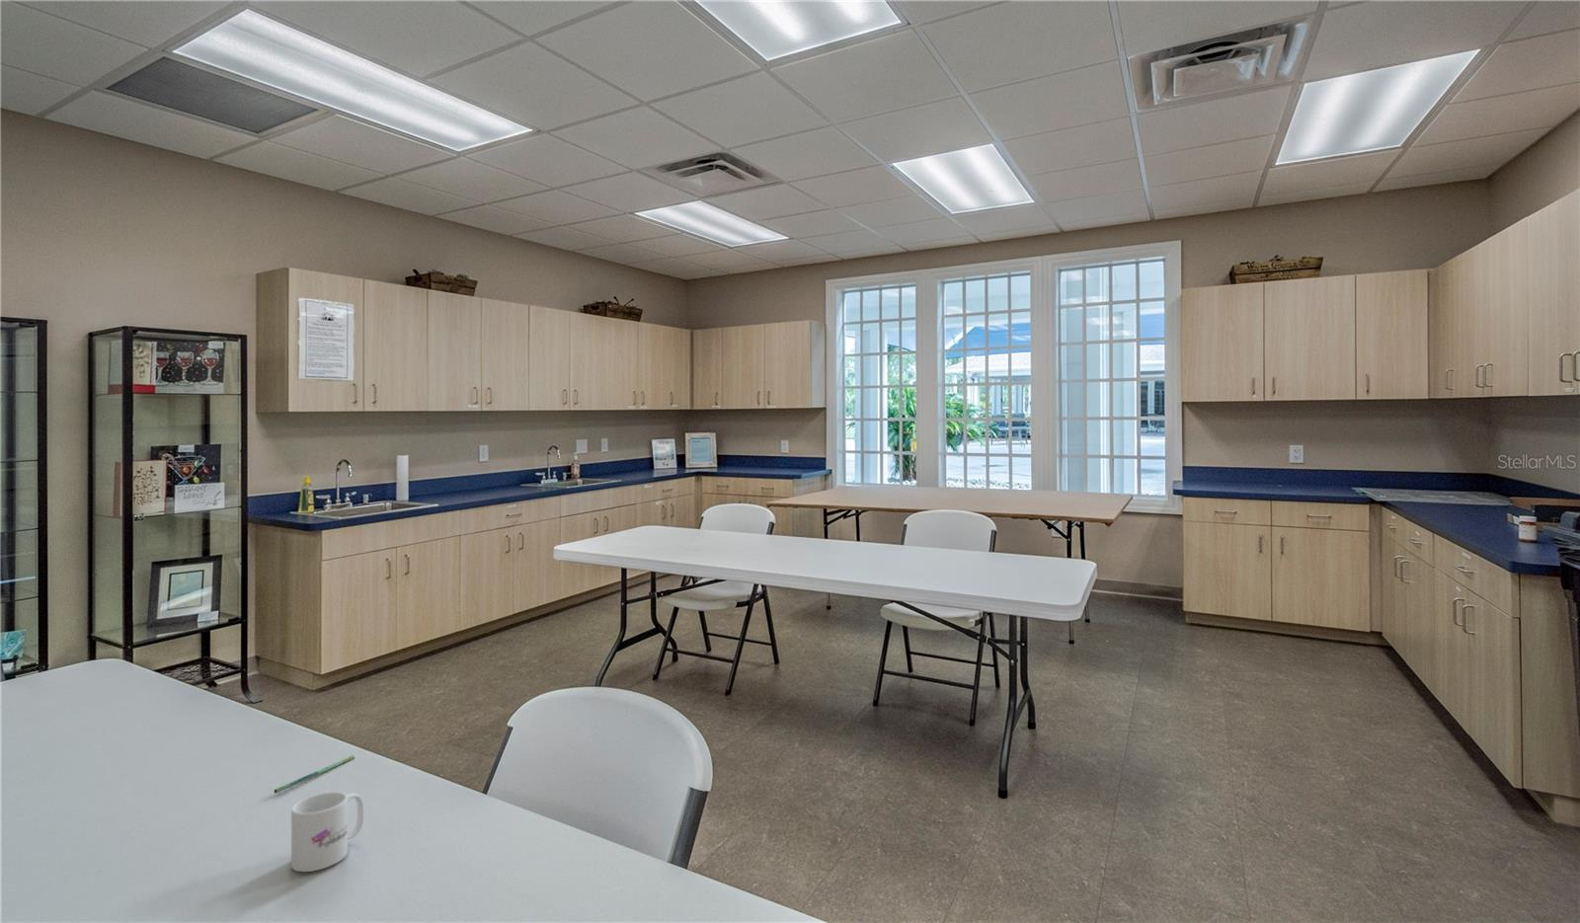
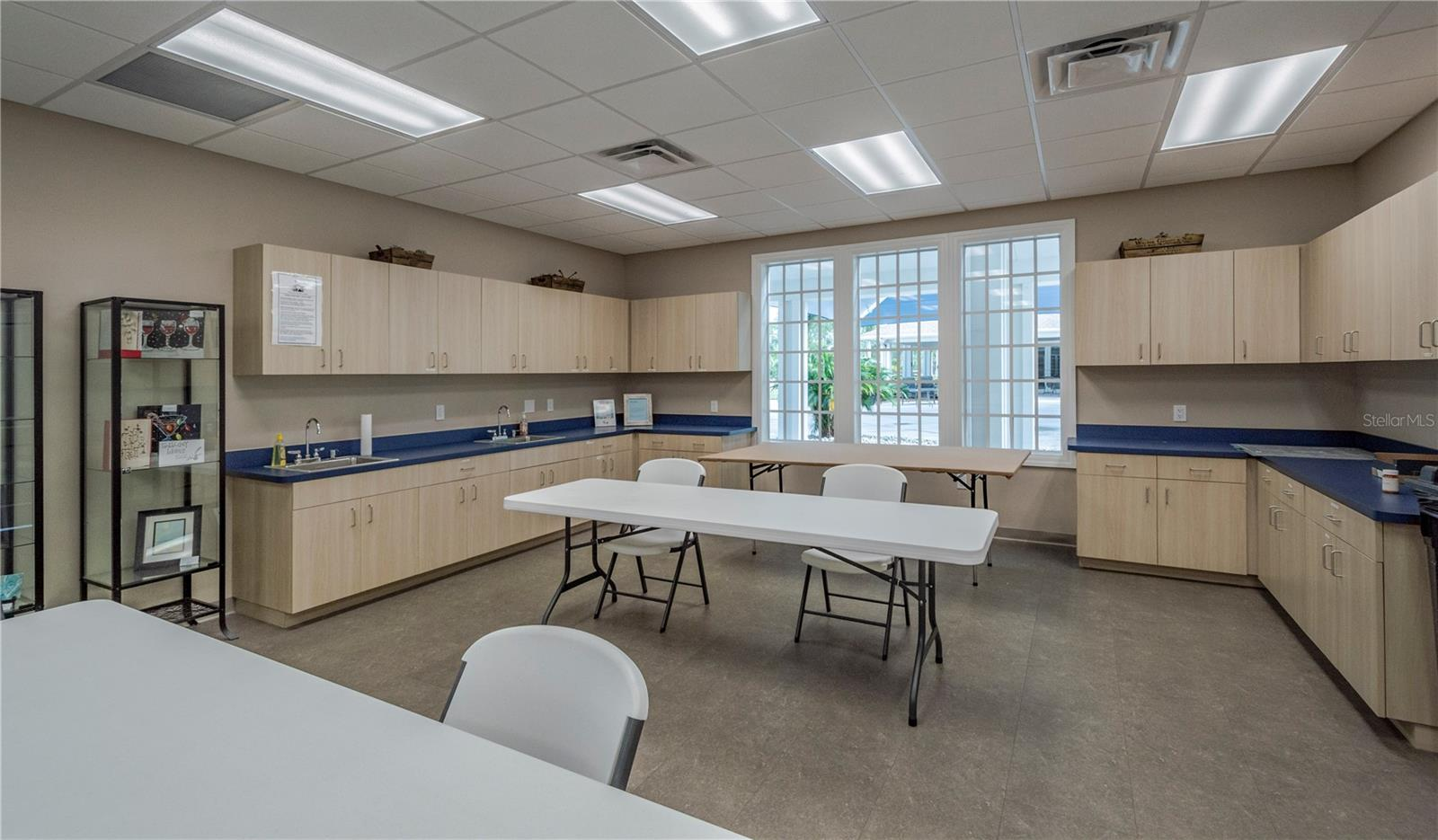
- pen [274,754,356,794]
- mug [290,791,365,872]
